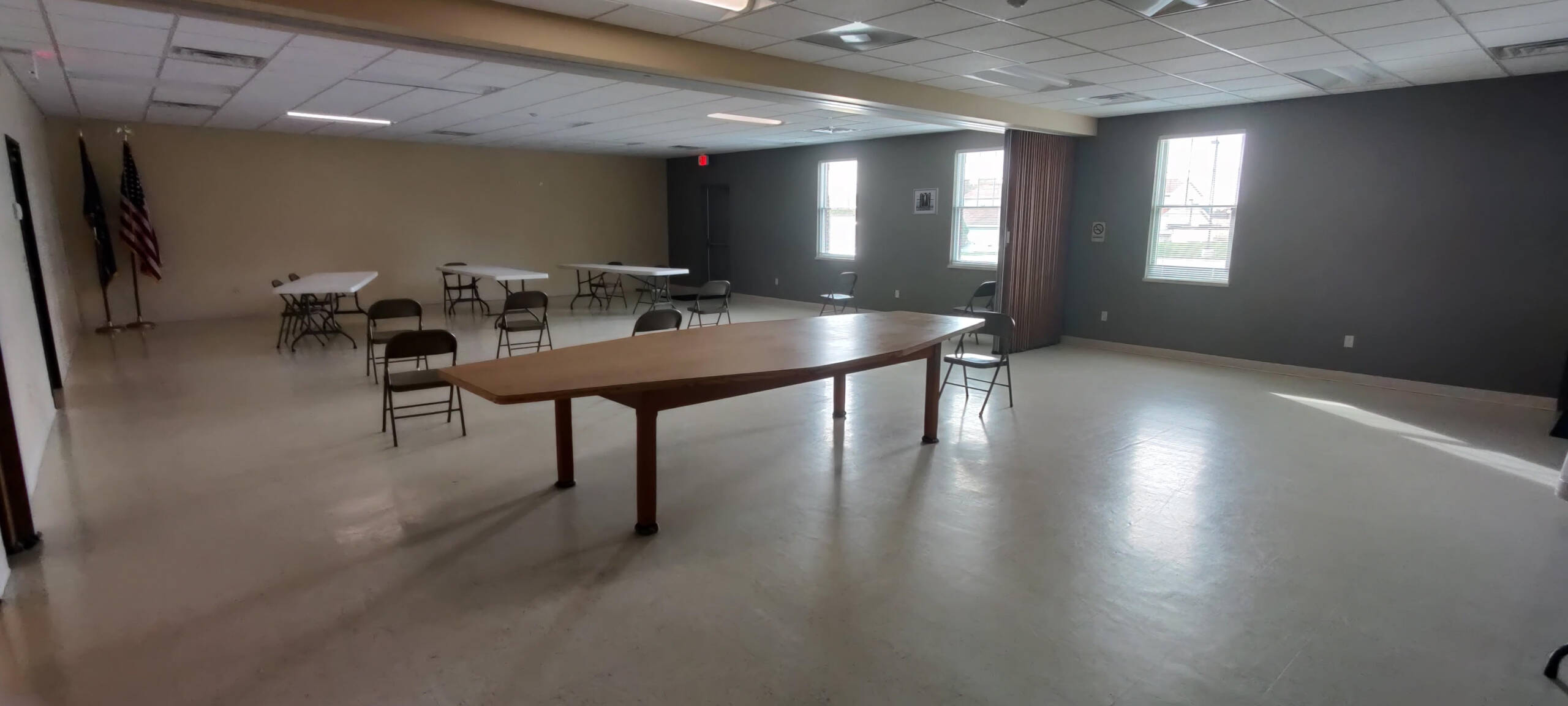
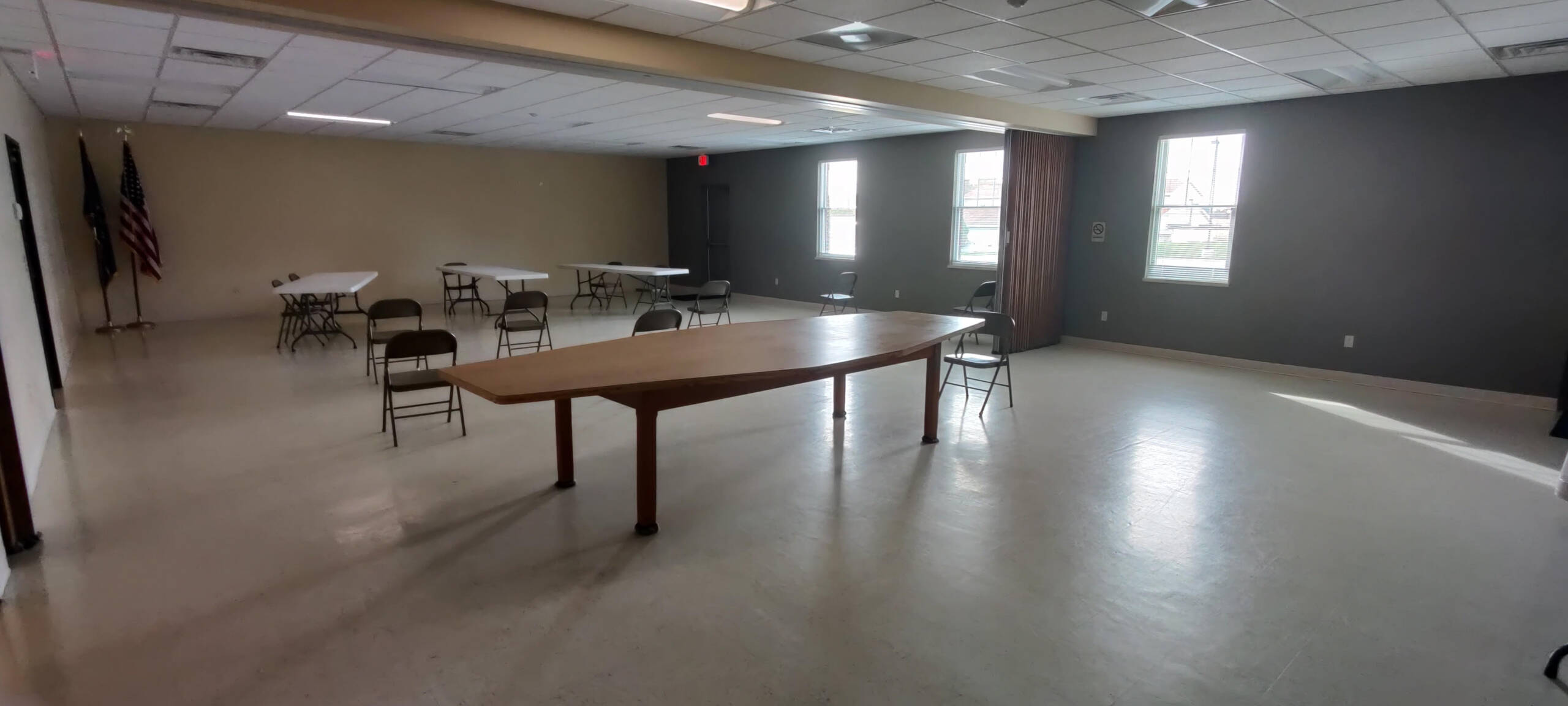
- wall art [911,188,939,216]
